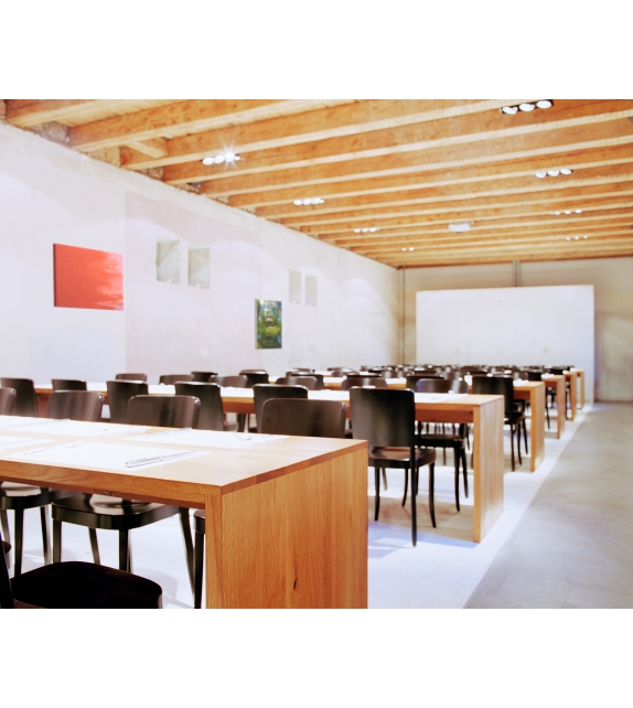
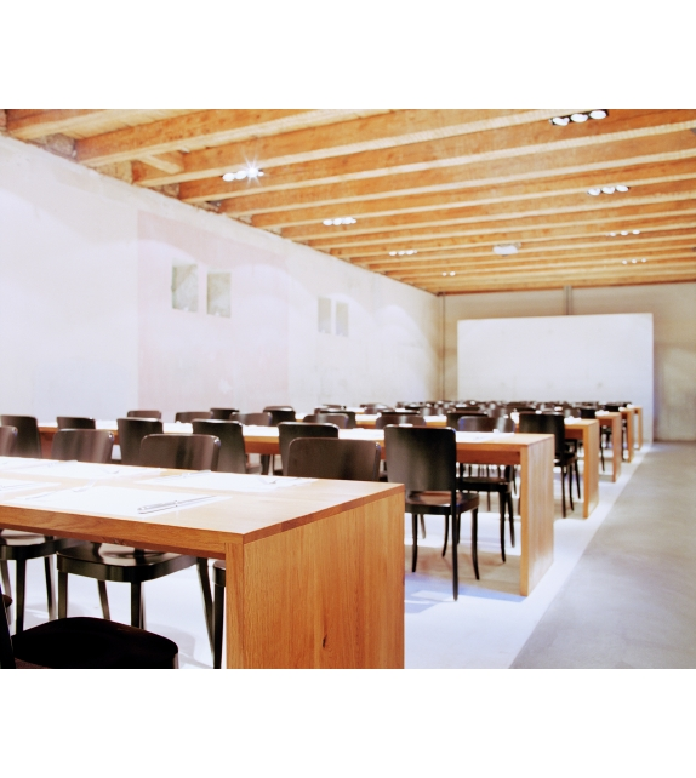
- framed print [254,298,283,351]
- wall art [52,243,125,312]
